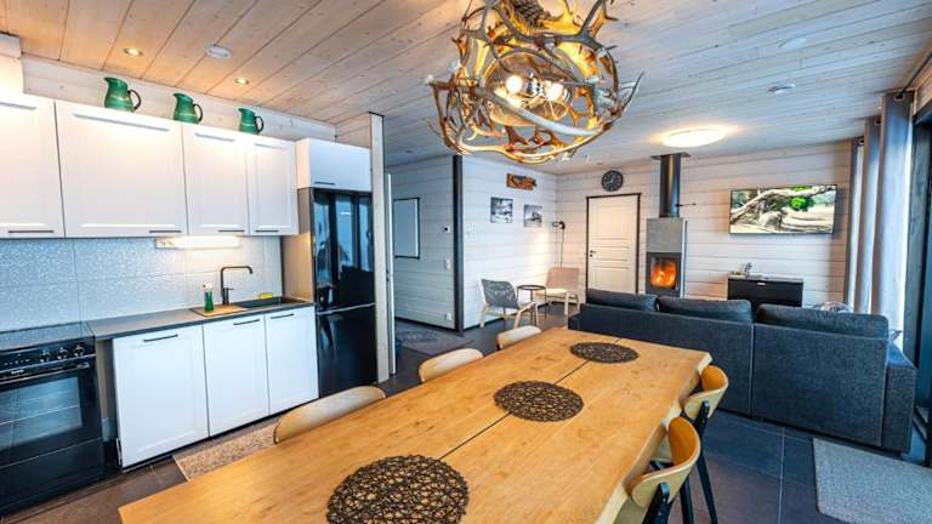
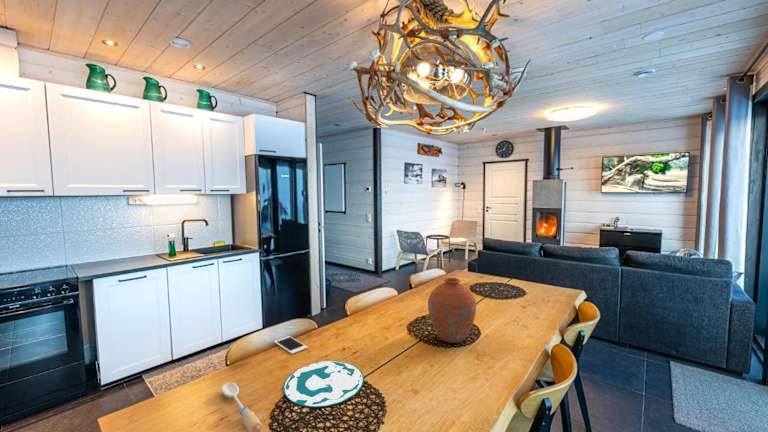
+ vase [427,277,477,344]
+ plate [282,360,365,408]
+ cell phone [273,335,308,355]
+ spoon [220,382,263,432]
